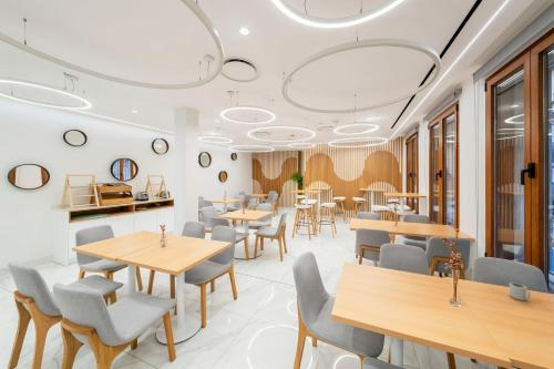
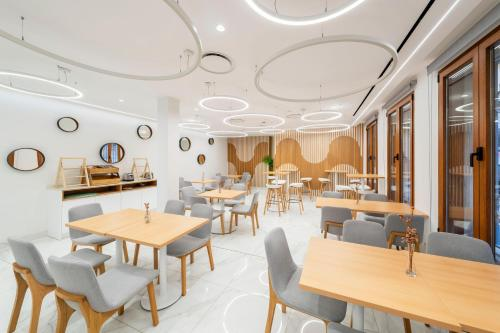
- cup [509,281,532,301]
